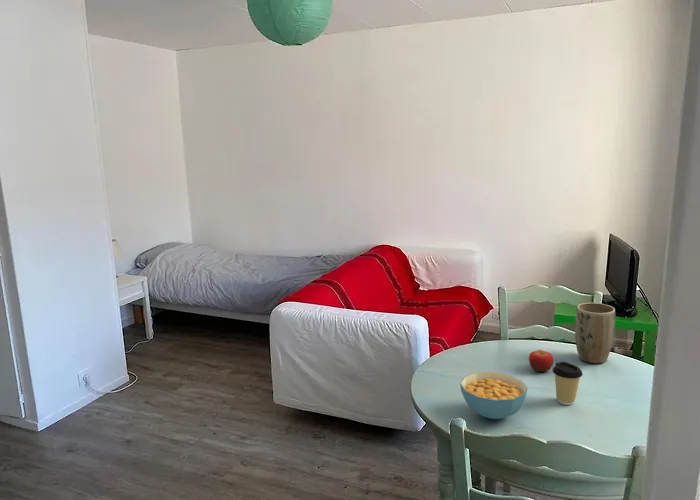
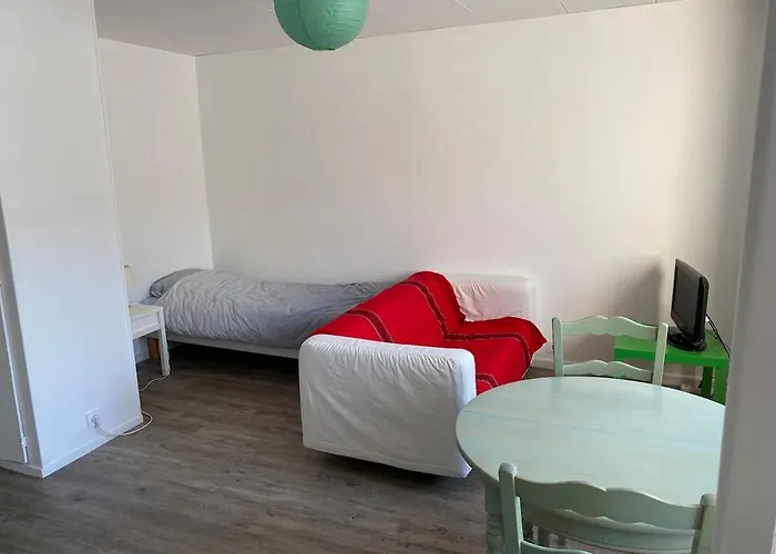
- plant pot [574,302,616,364]
- coffee cup [551,361,584,406]
- cereal bowl [459,371,529,420]
- fruit [528,349,554,373]
